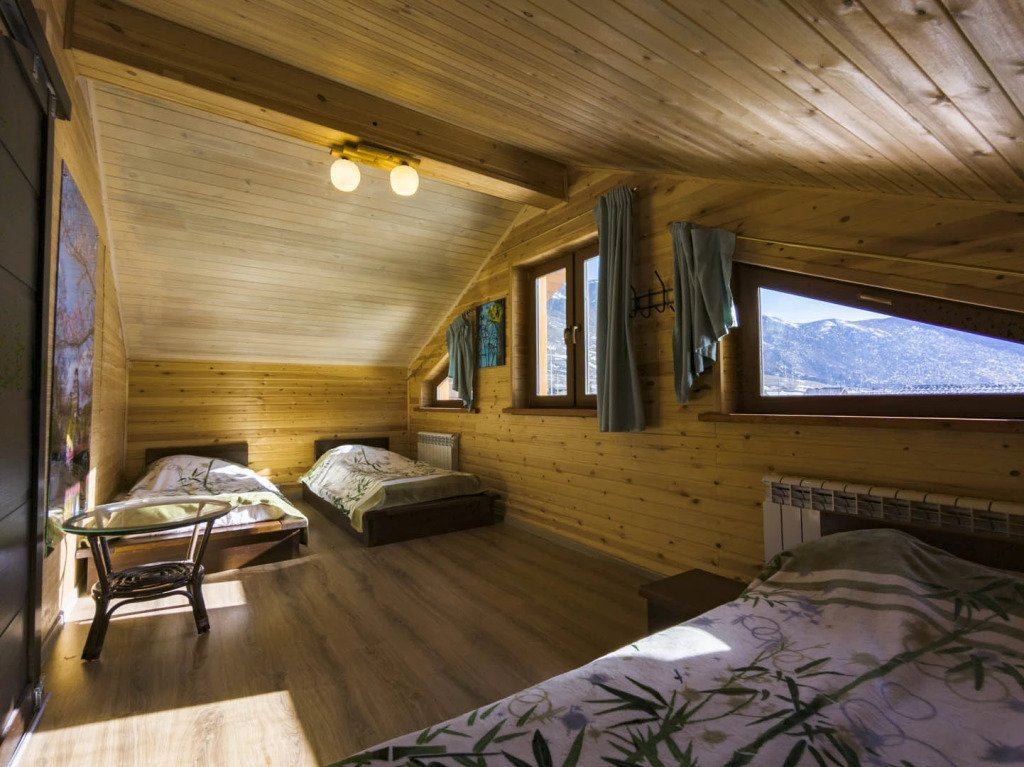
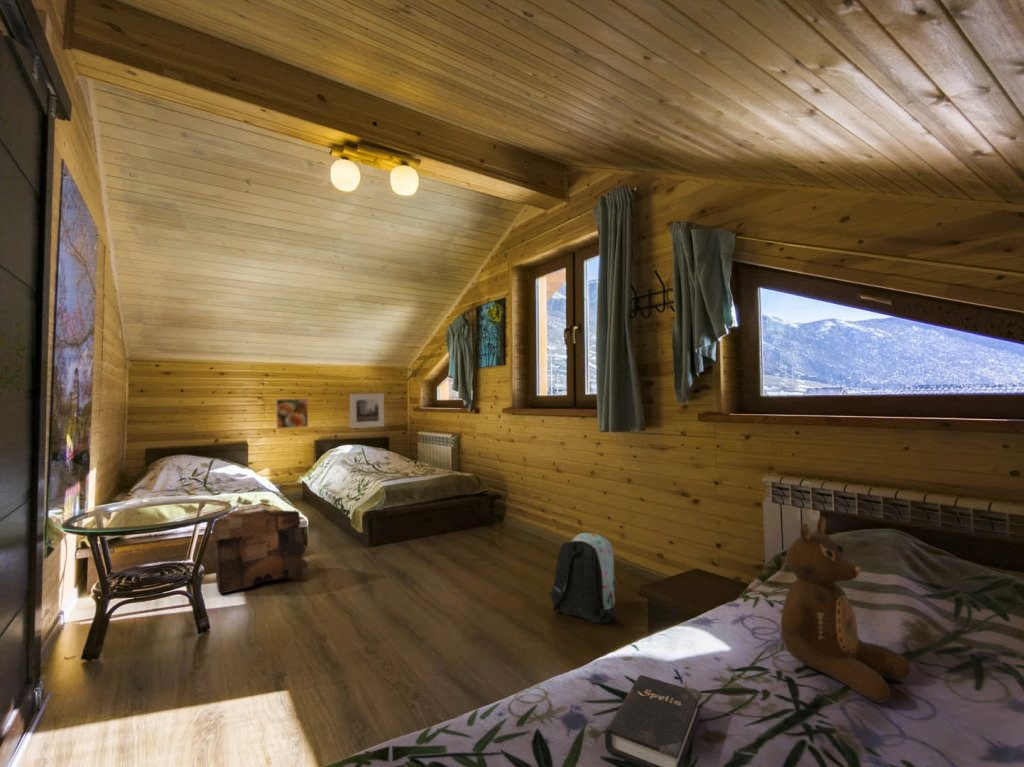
+ hardback book [604,674,702,767]
+ teddy bear [780,516,911,704]
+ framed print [349,392,385,429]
+ cardboard box [211,506,311,595]
+ backpack [548,532,618,625]
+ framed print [275,398,309,430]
